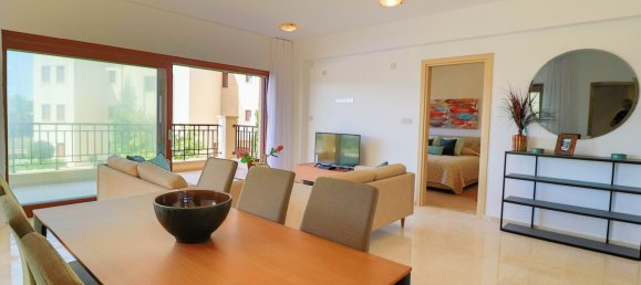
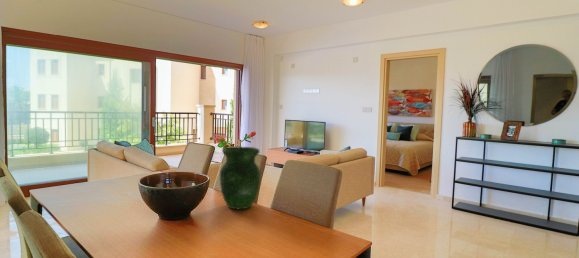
+ vase [219,146,262,210]
